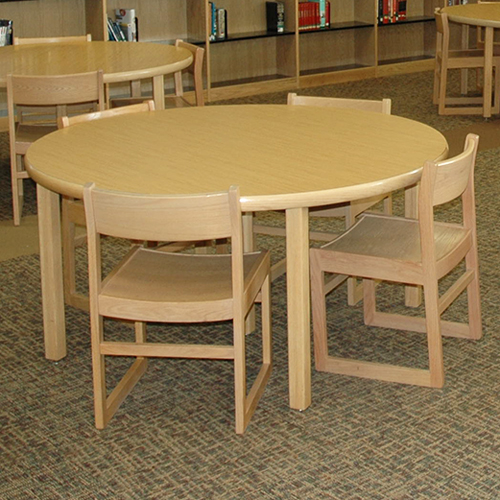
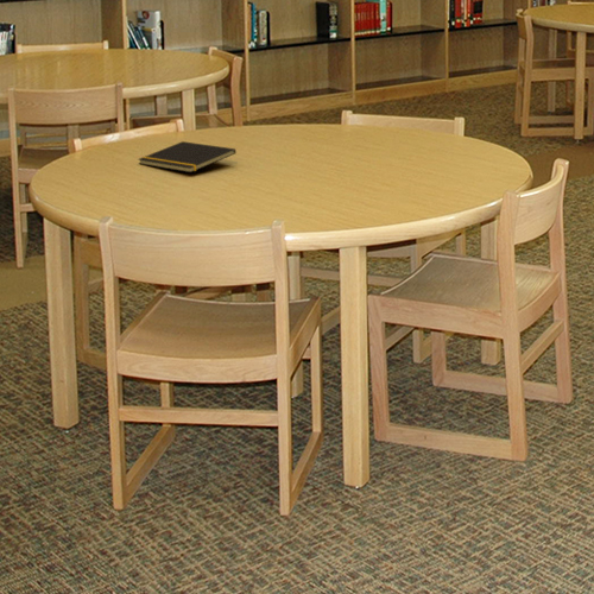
+ notepad [137,140,238,173]
